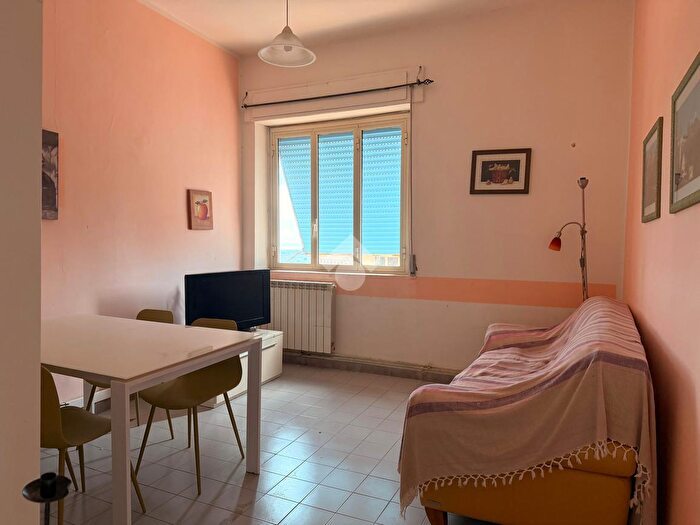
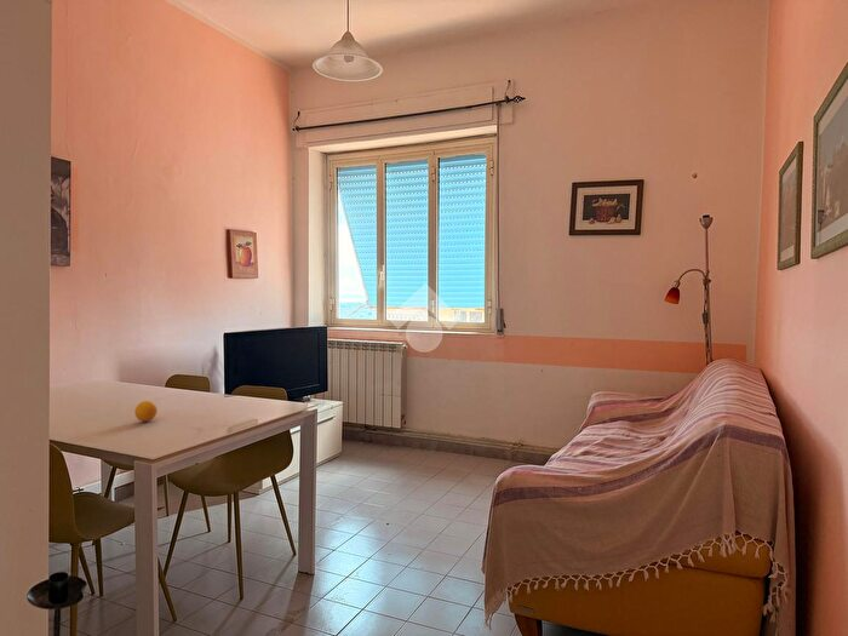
+ fruit [133,400,159,423]
